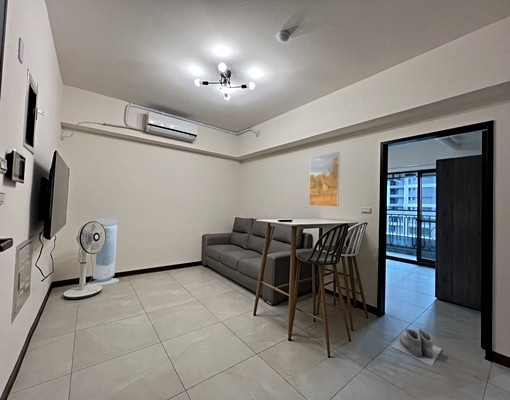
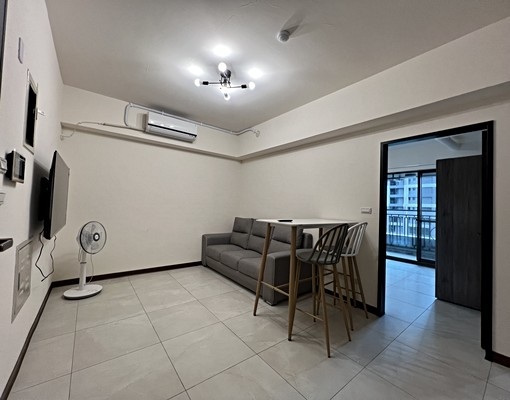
- boots [390,328,442,367]
- air purifier [86,217,120,287]
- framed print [308,150,341,208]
